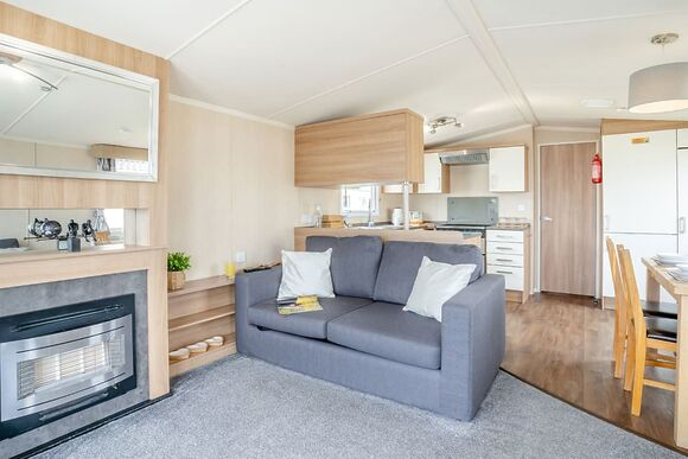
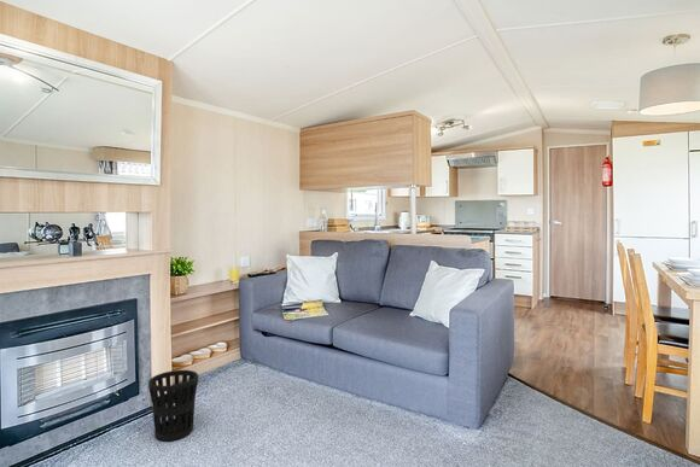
+ wastebasket [147,369,199,442]
